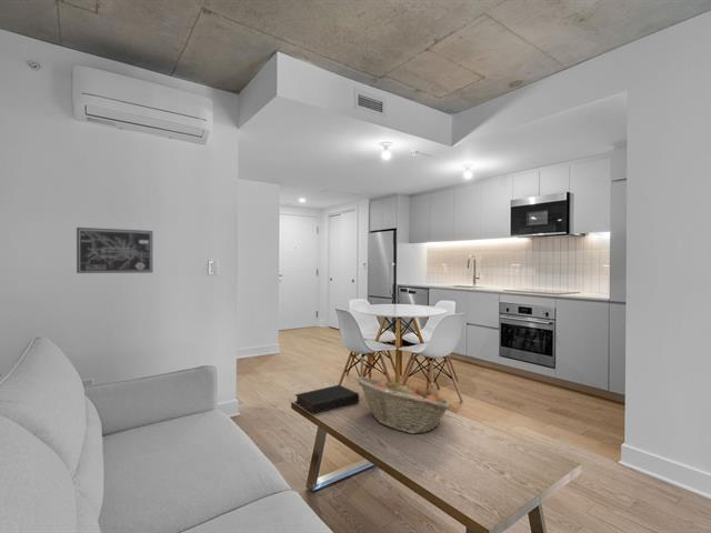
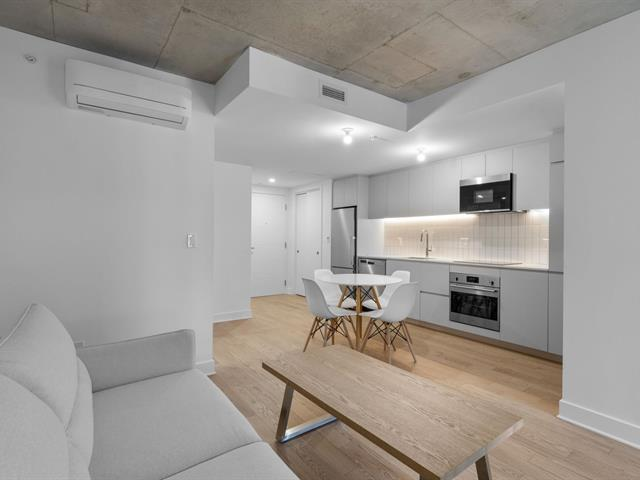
- fruit basket [356,375,452,435]
- book [294,384,360,415]
- wall art [76,227,153,274]
